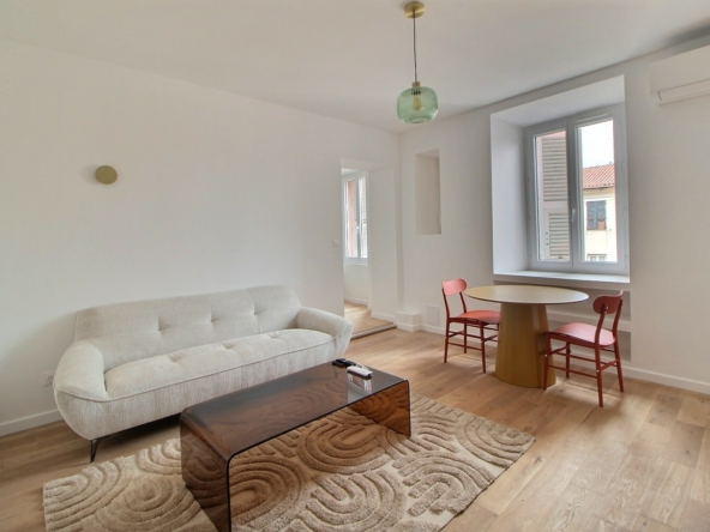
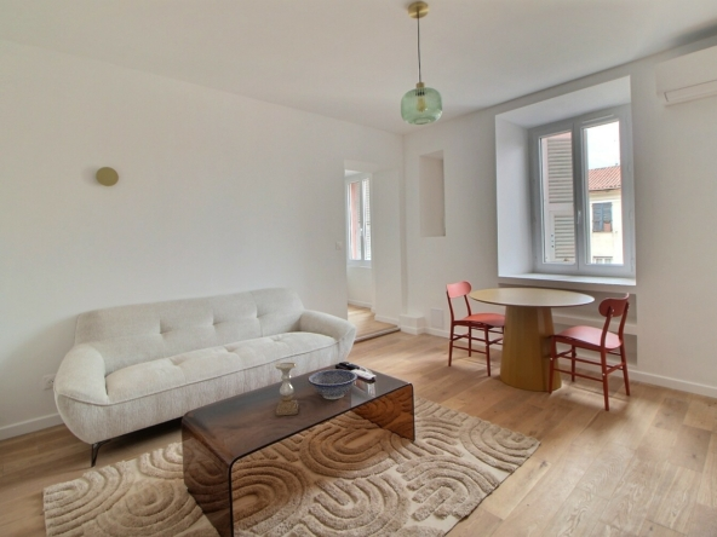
+ decorative bowl [306,369,358,400]
+ candle holder [275,362,300,417]
